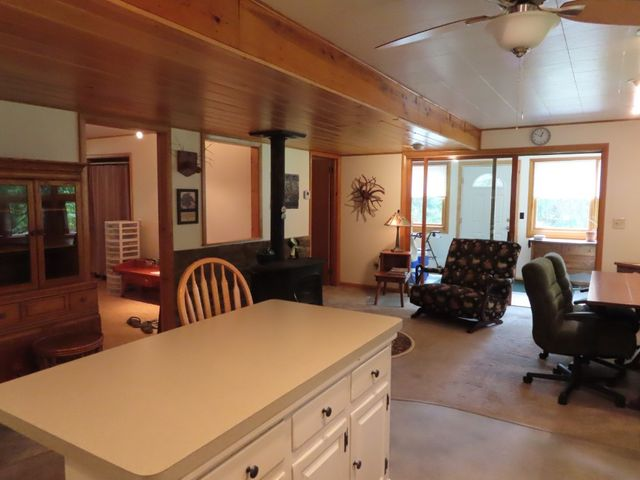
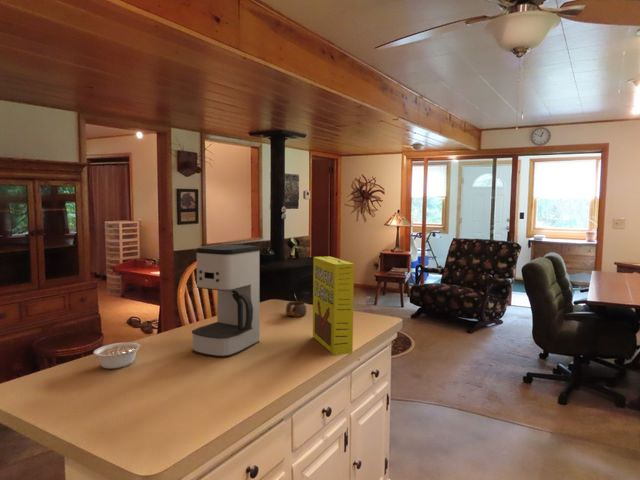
+ coffee maker [191,243,261,358]
+ cereal box [312,256,355,356]
+ cup [285,300,308,318]
+ legume [93,341,149,370]
